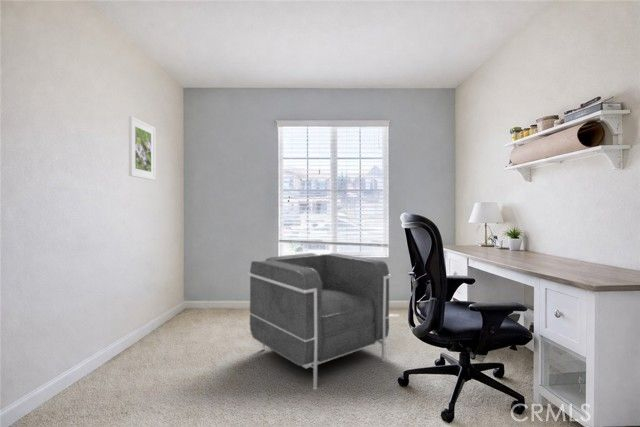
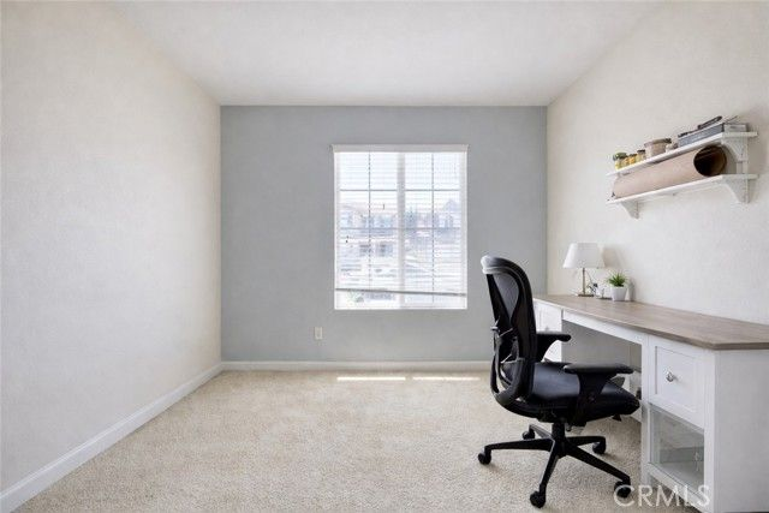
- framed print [128,115,156,181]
- armchair [246,252,394,390]
